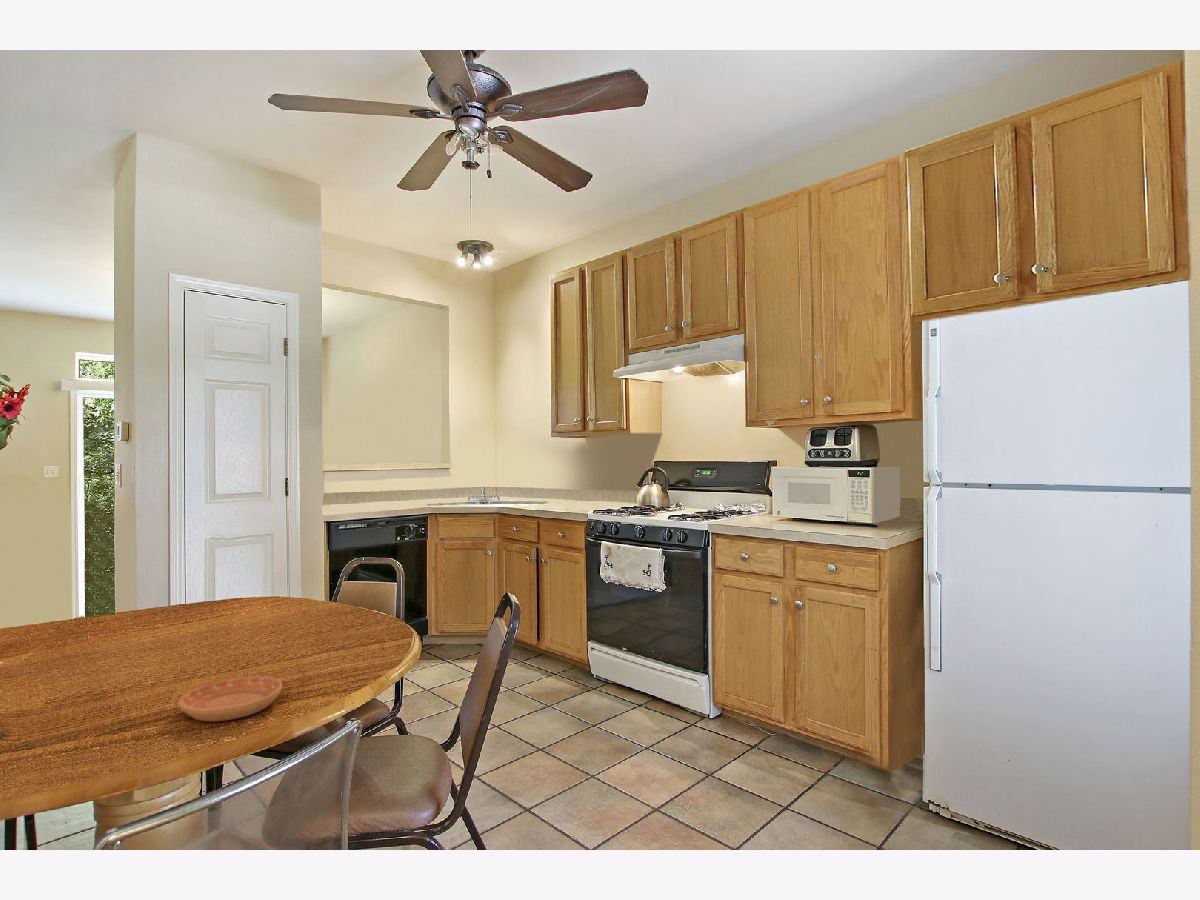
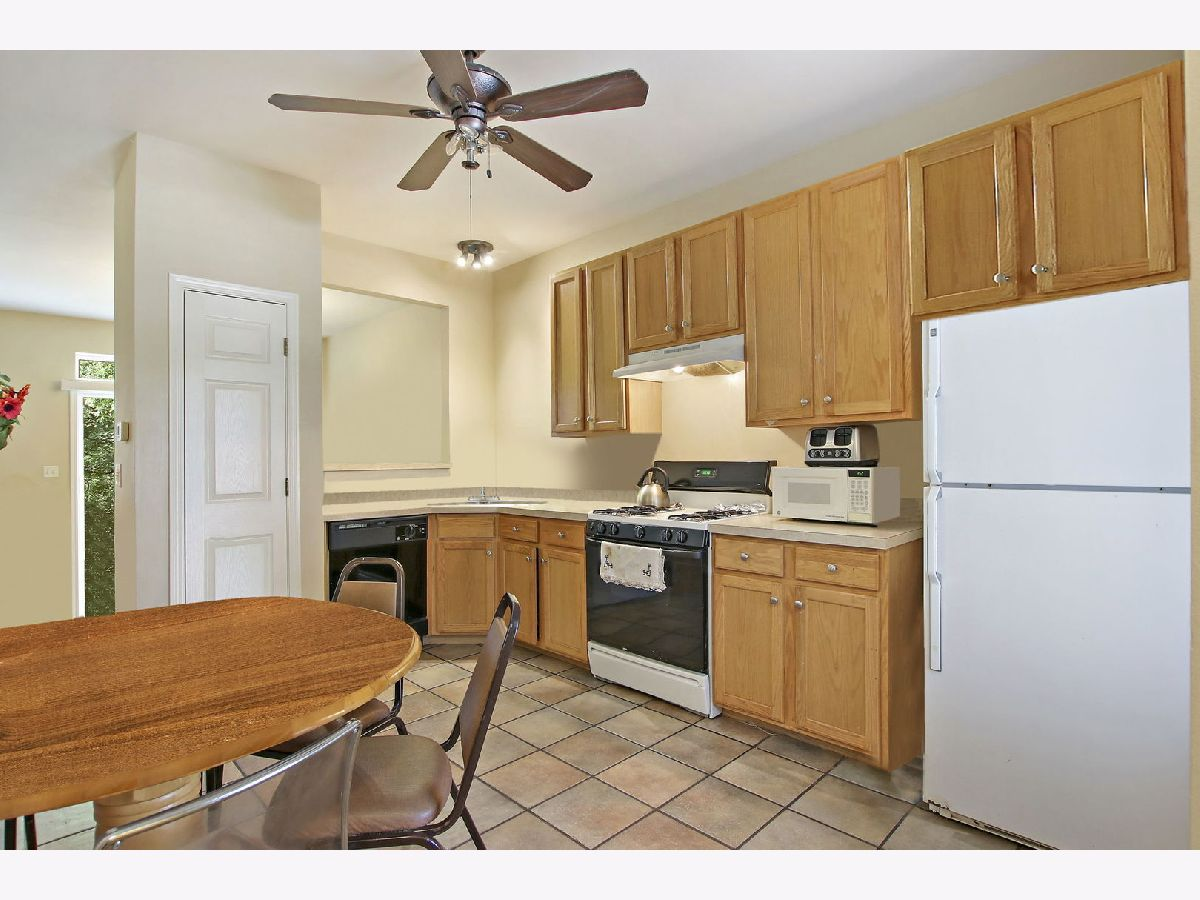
- saucer [178,675,283,722]
